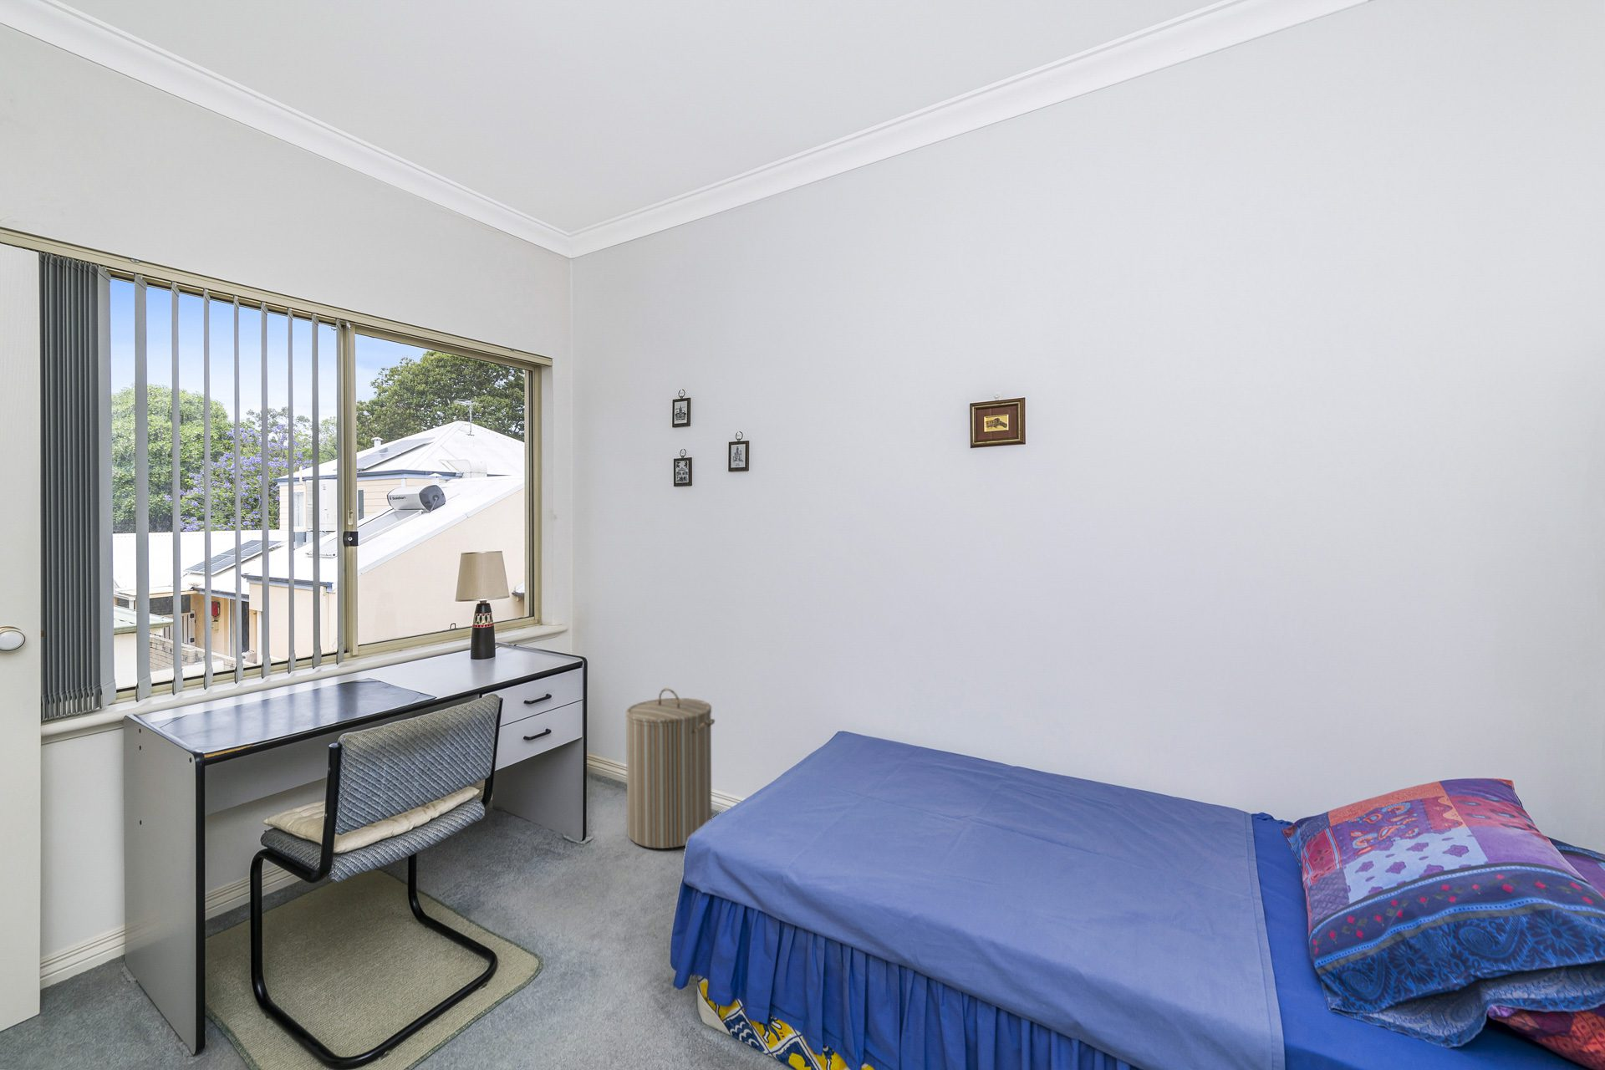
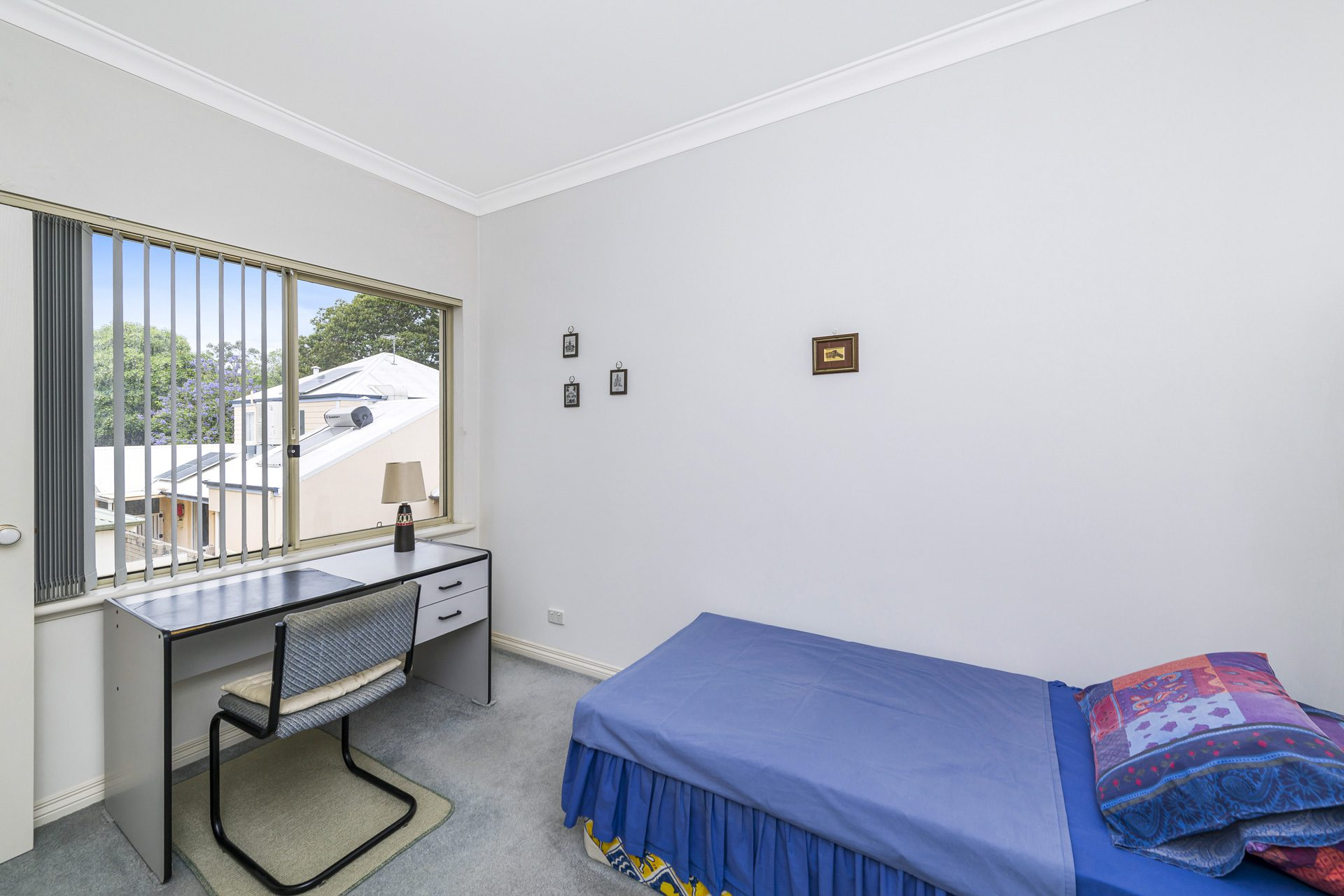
- laundry hamper [625,687,715,849]
